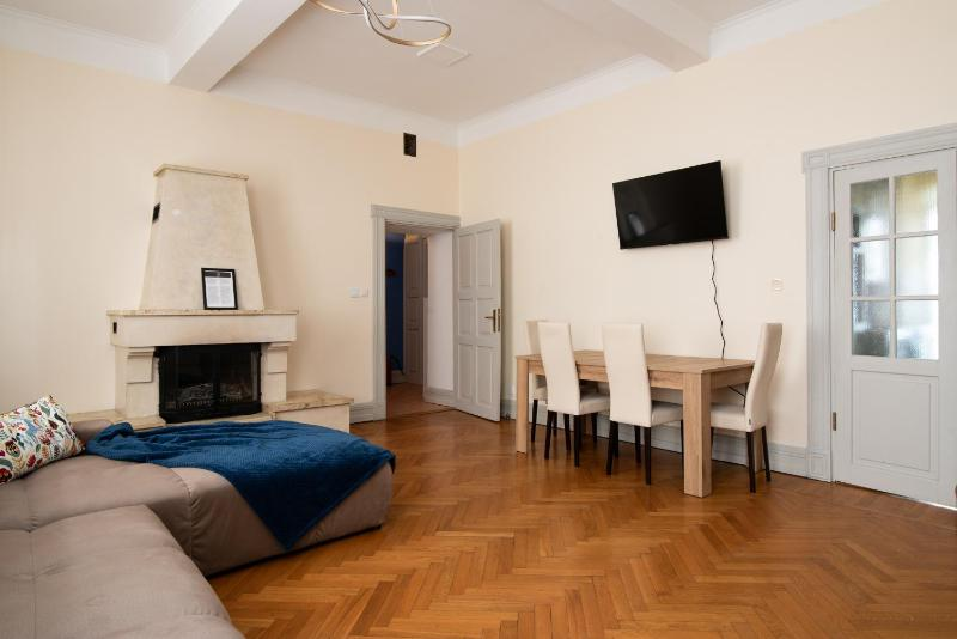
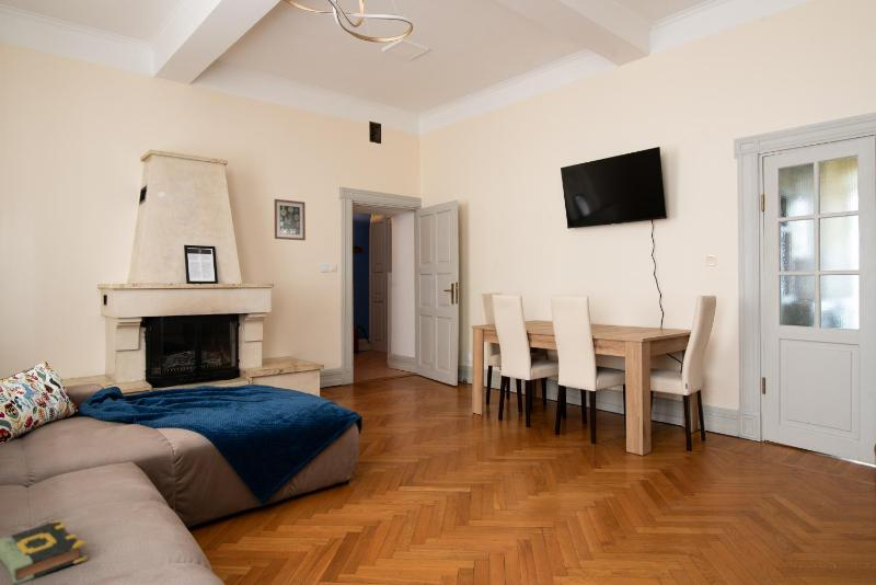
+ wall art [274,198,307,241]
+ book [0,518,88,585]
